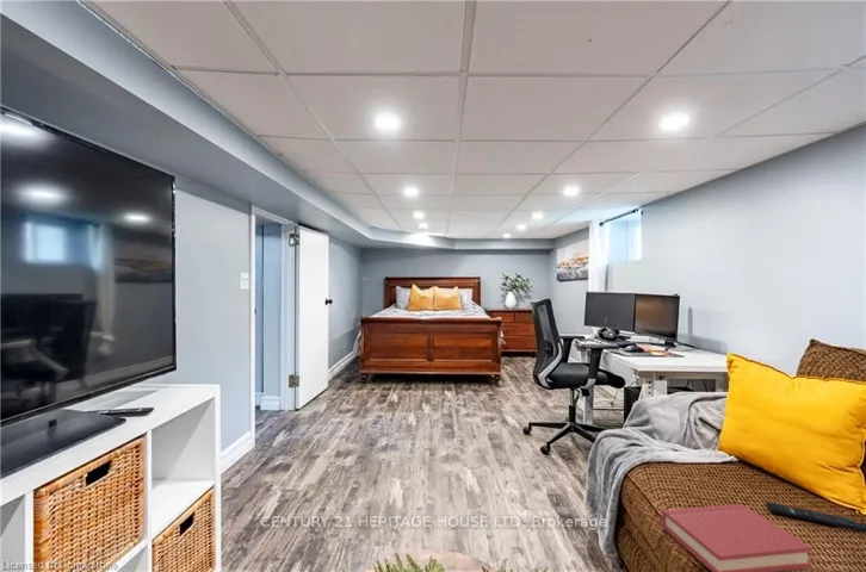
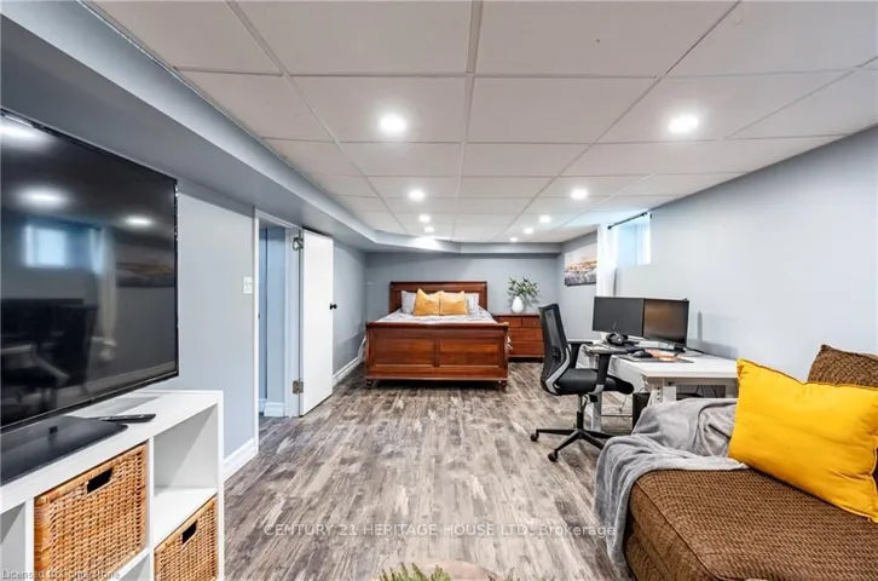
- remote control [765,500,866,533]
- hardback book [660,503,812,572]
